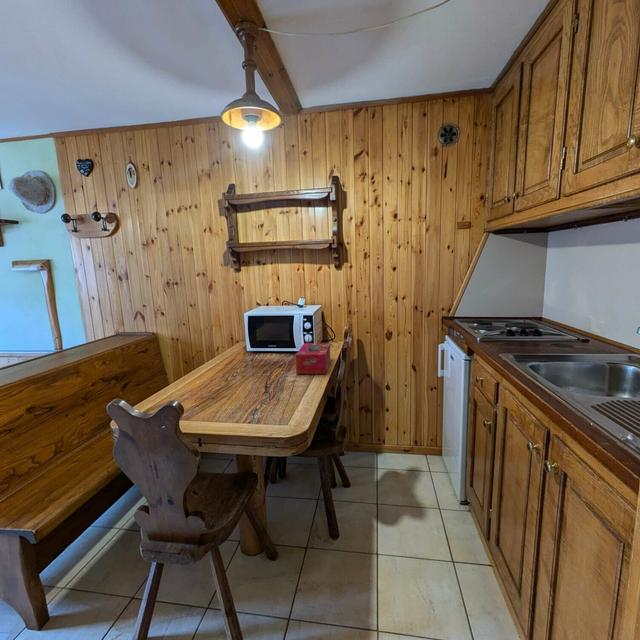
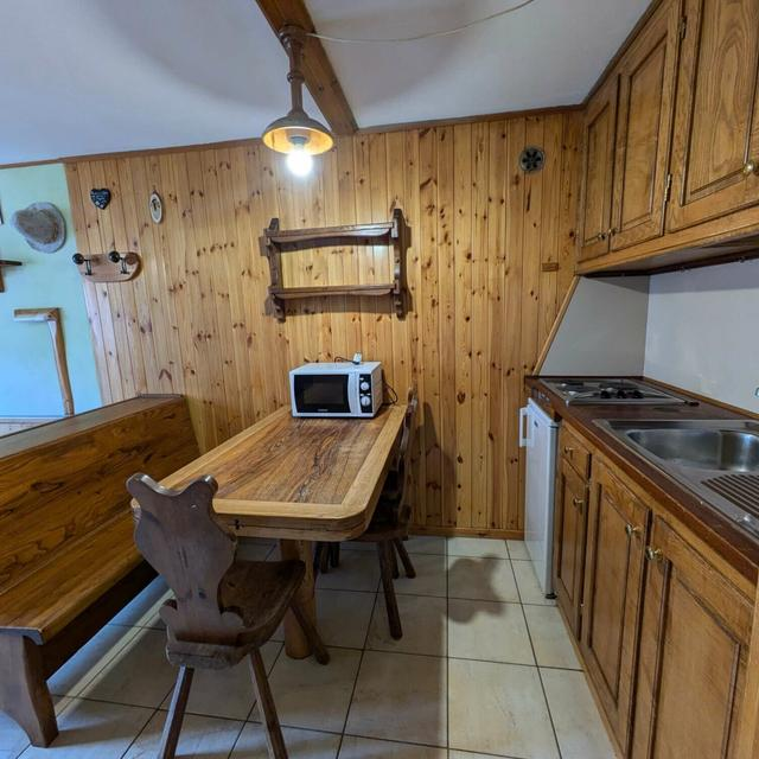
- tissue box [295,342,331,375]
